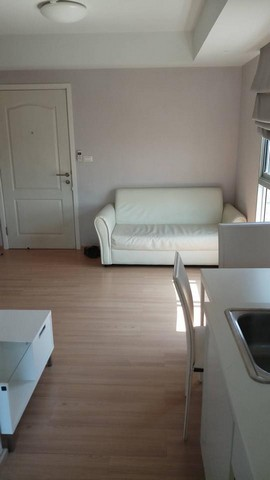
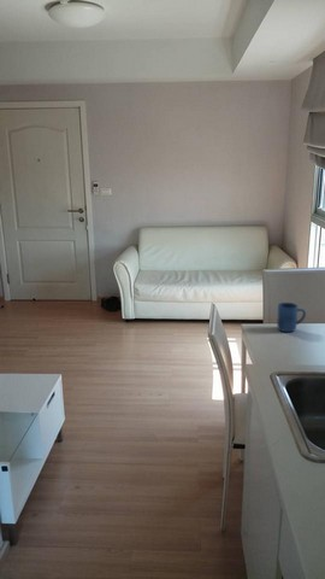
+ mug [276,302,307,333]
